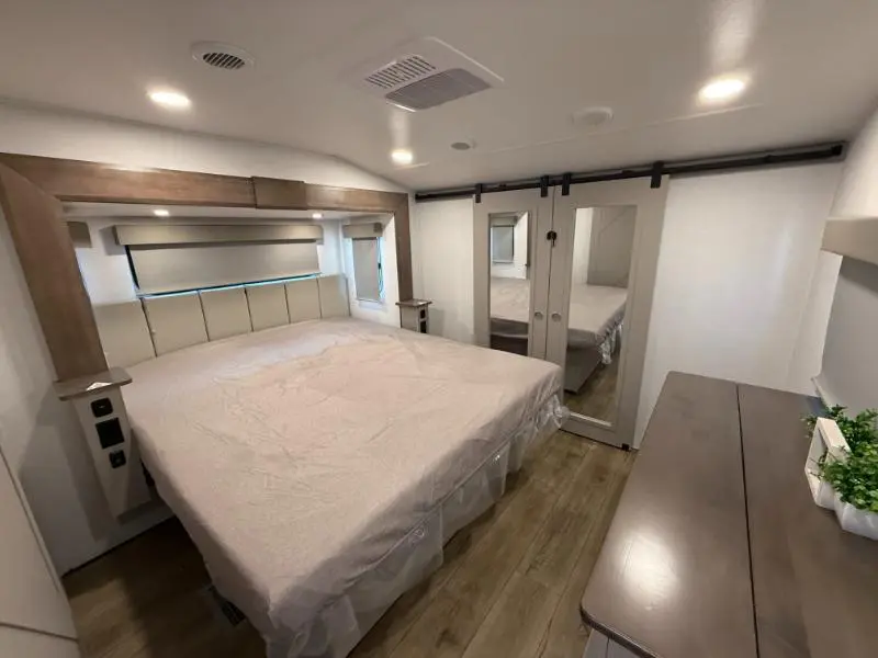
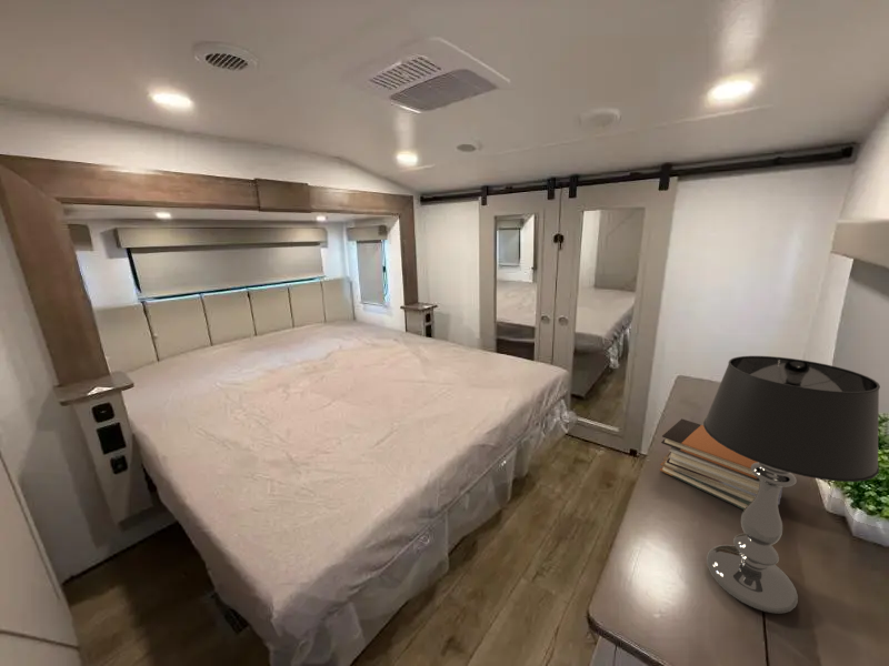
+ table lamp [702,355,881,615]
+ book stack [659,417,783,511]
